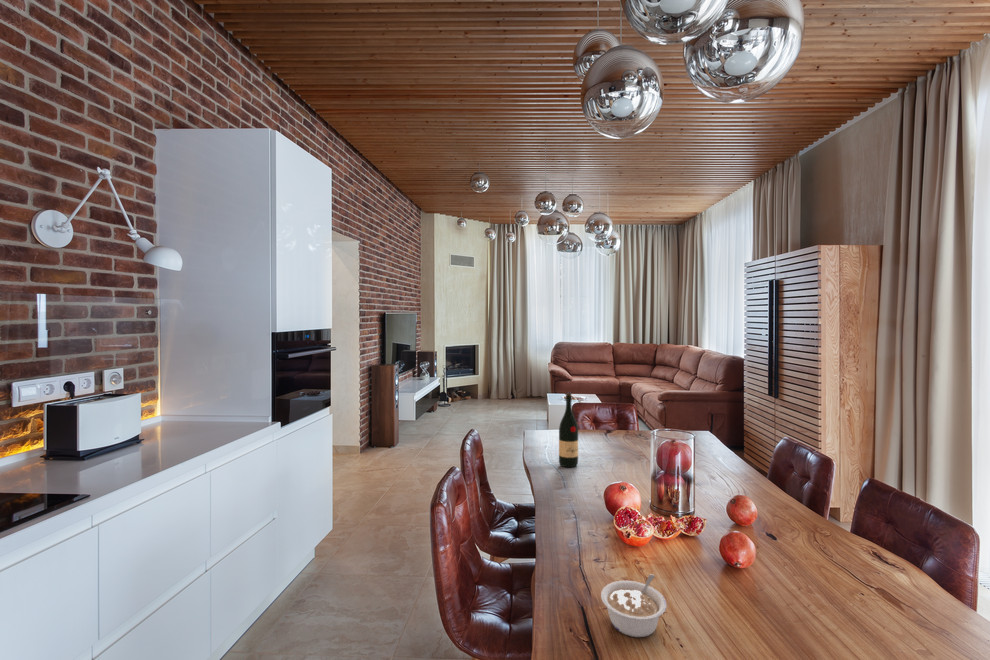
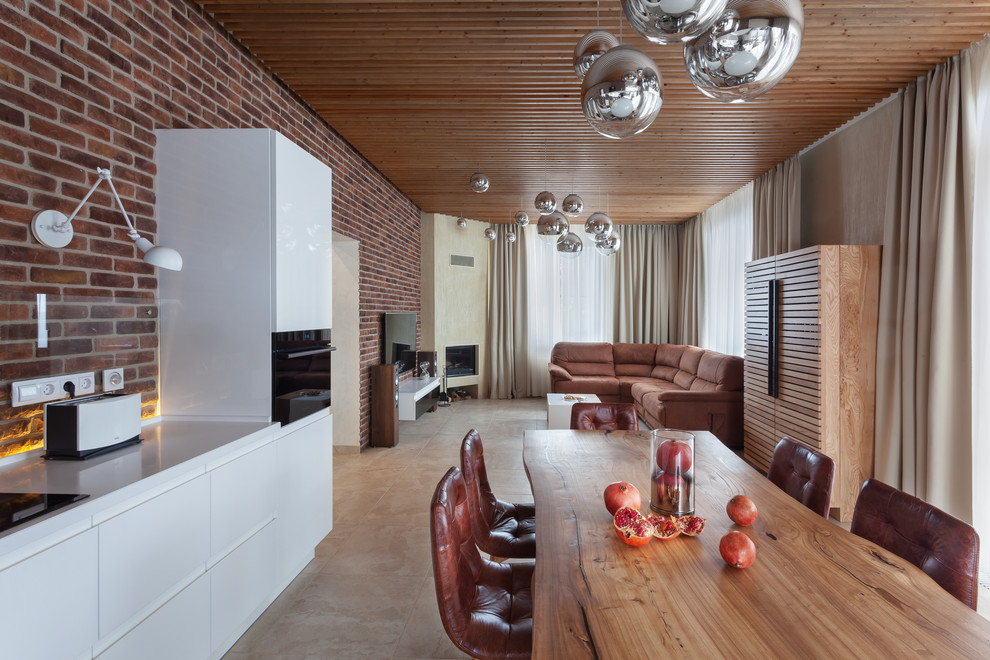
- wine bottle [558,392,579,468]
- legume [600,573,668,638]
